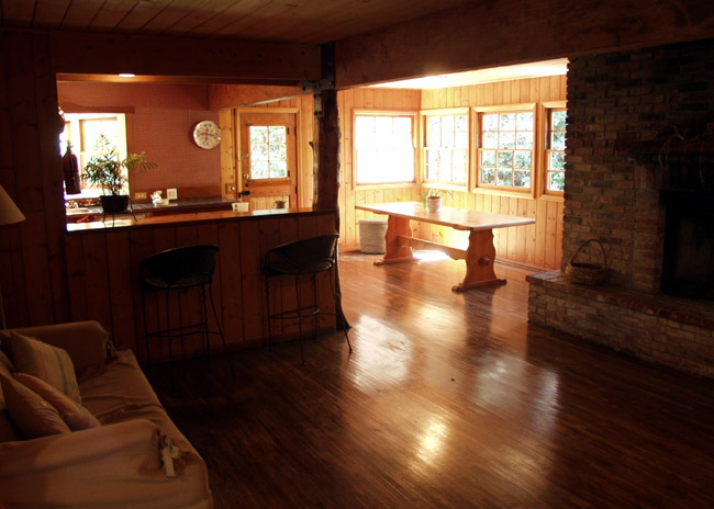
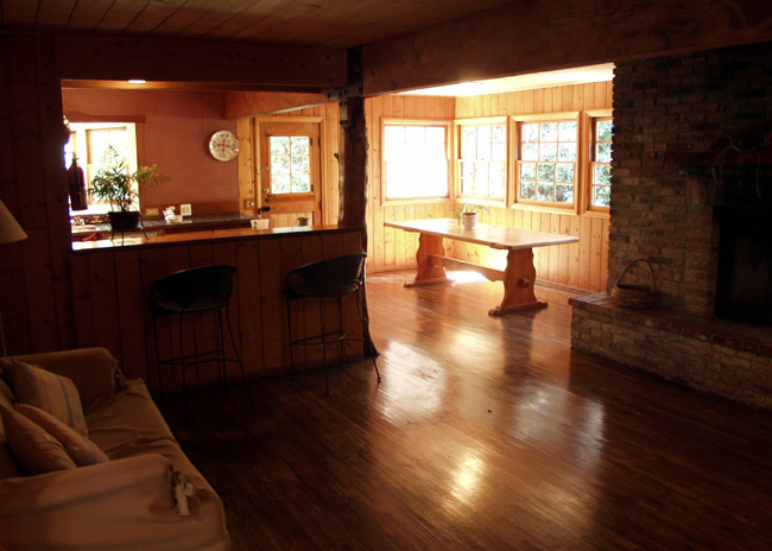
- basket [357,217,389,256]
